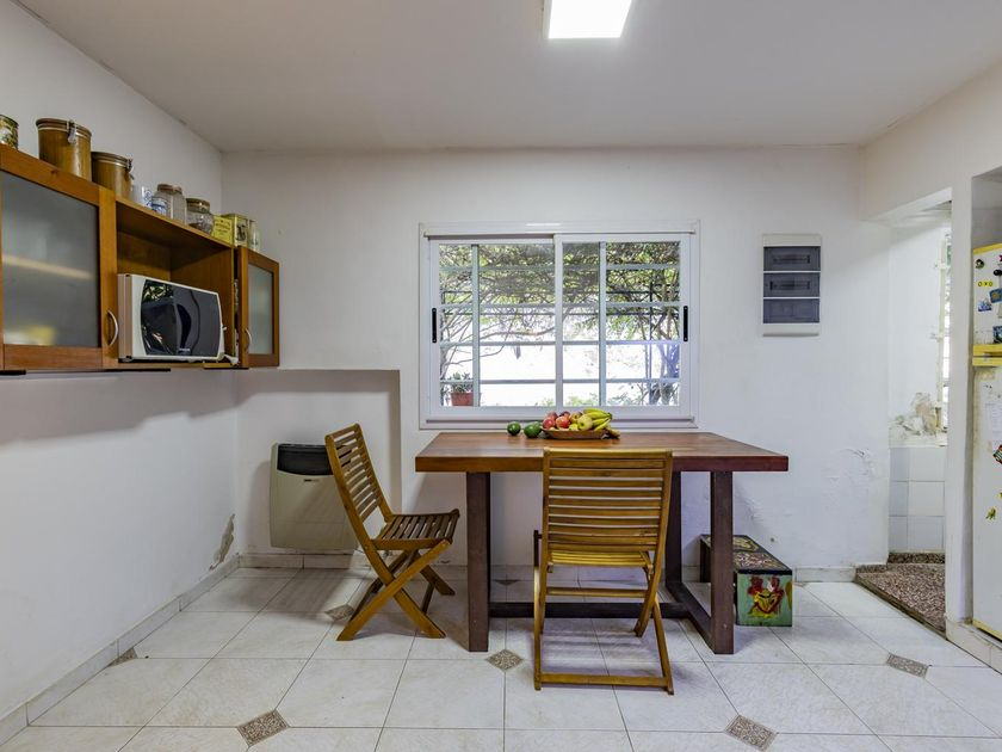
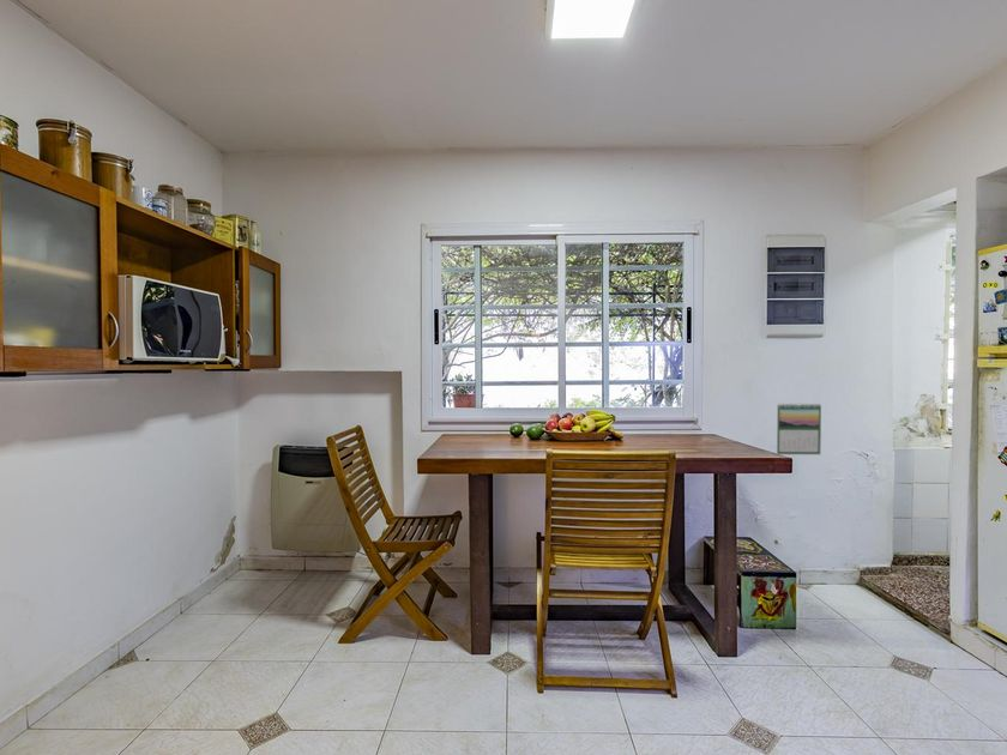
+ calendar [776,401,822,455]
